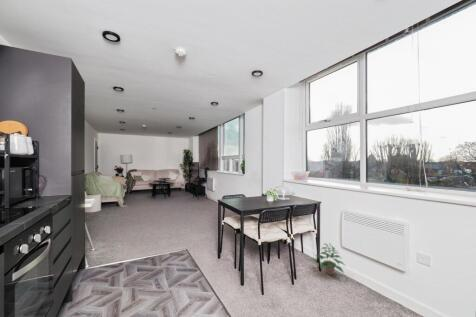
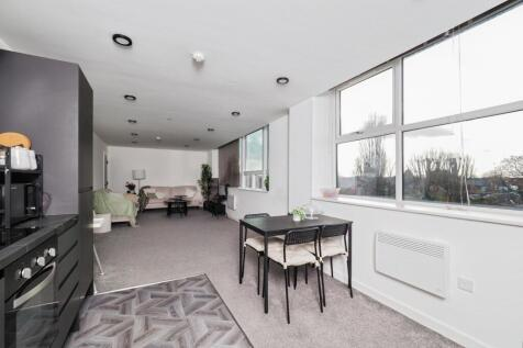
- potted plant [314,242,346,276]
